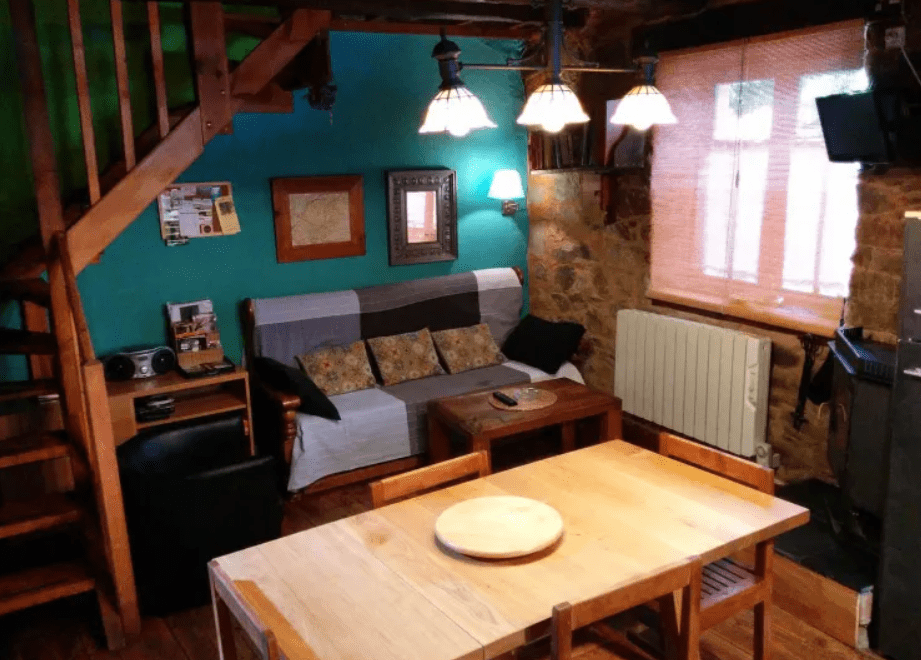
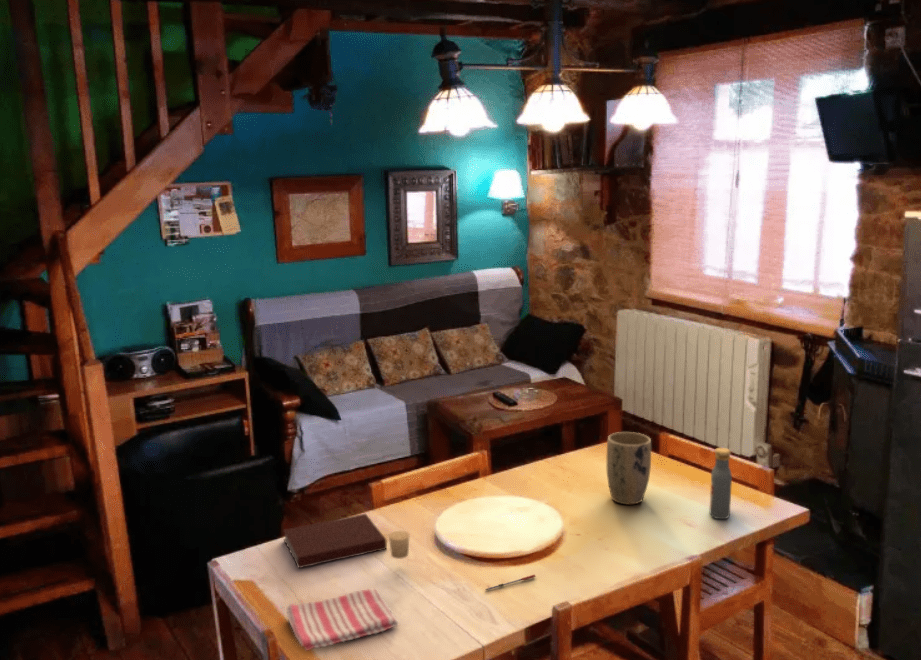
+ candle [388,530,411,560]
+ vodka [709,447,733,520]
+ plant pot [605,431,652,506]
+ notebook [282,513,388,569]
+ pen [484,574,536,592]
+ dish towel [285,588,399,652]
